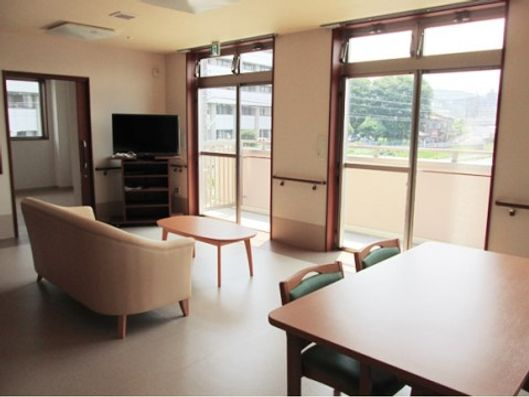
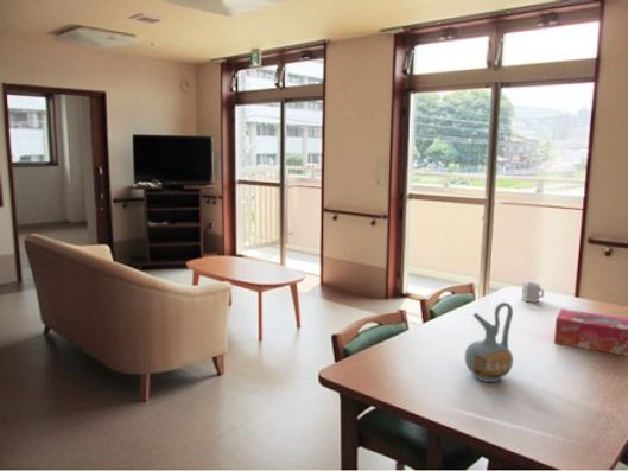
+ cup [521,281,545,304]
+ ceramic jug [464,301,514,383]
+ tissue box [553,307,628,357]
